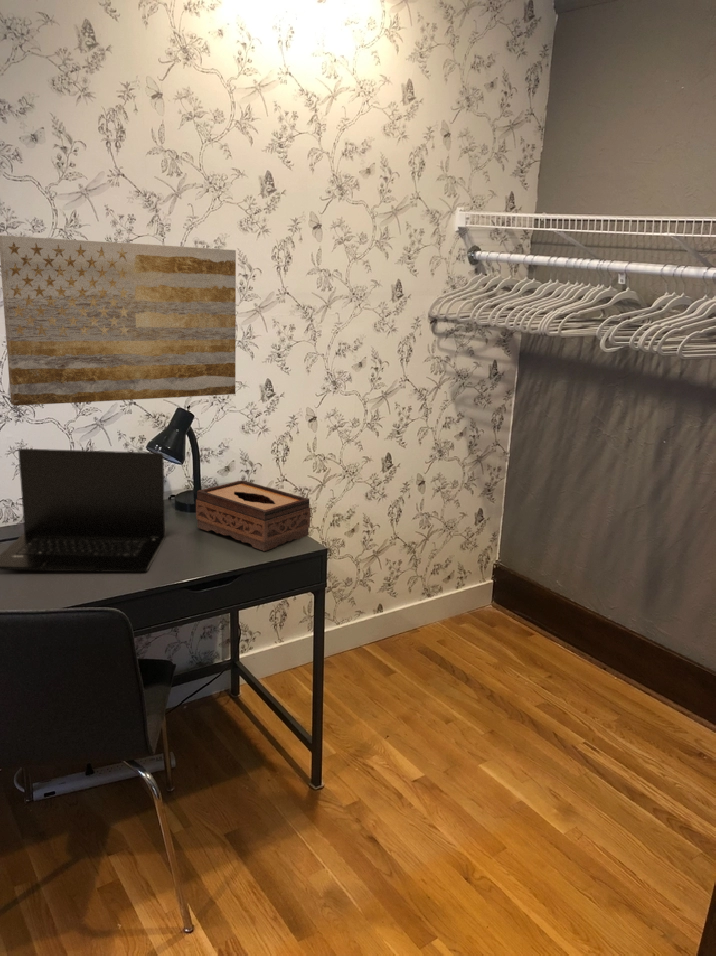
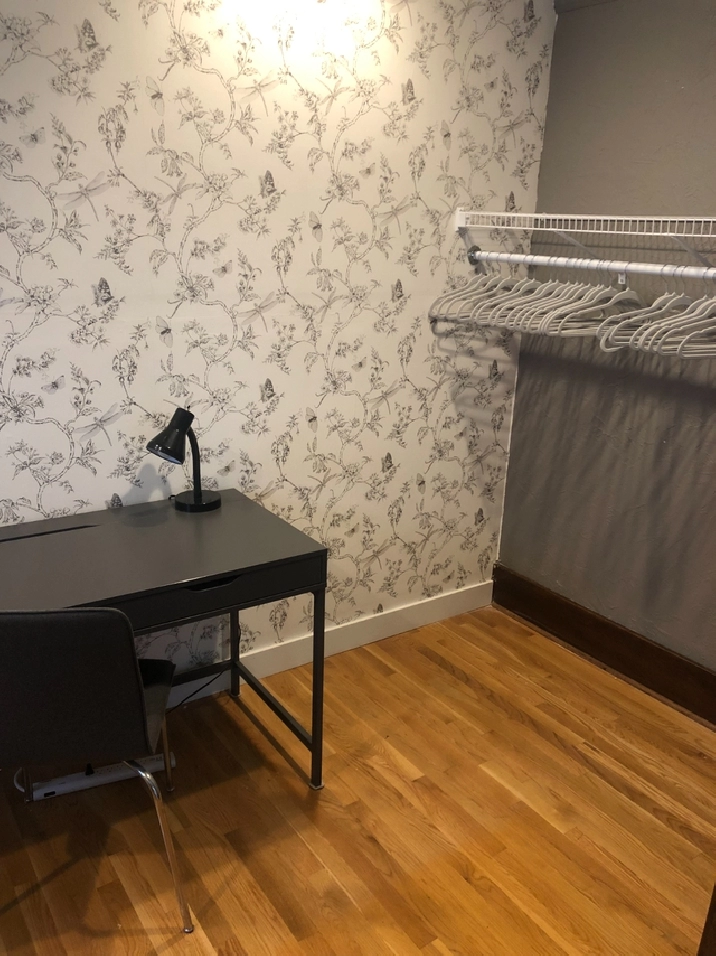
- wall art [0,234,237,407]
- laptop [0,448,166,573]
- tissue box [195,479,311,552]
